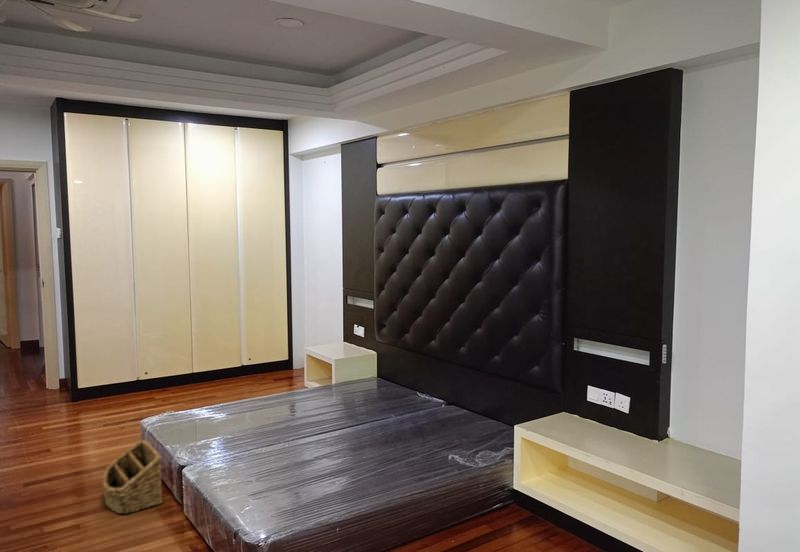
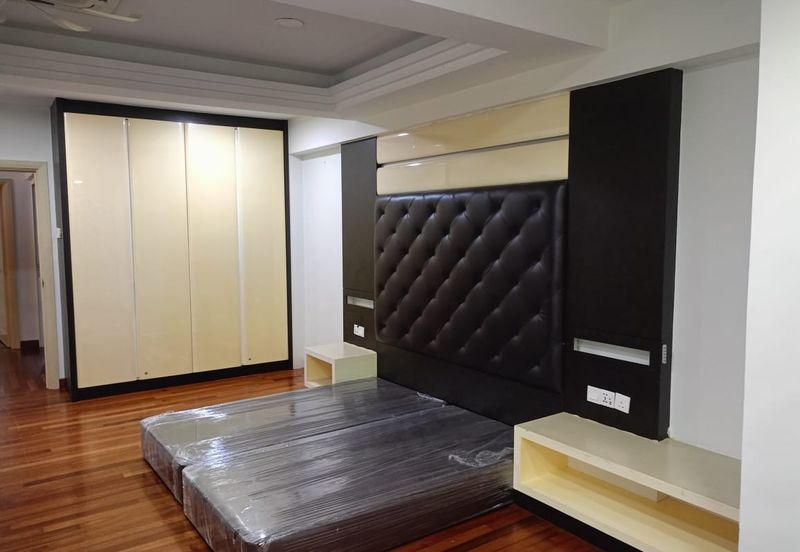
- basket [102,439,163,515]
